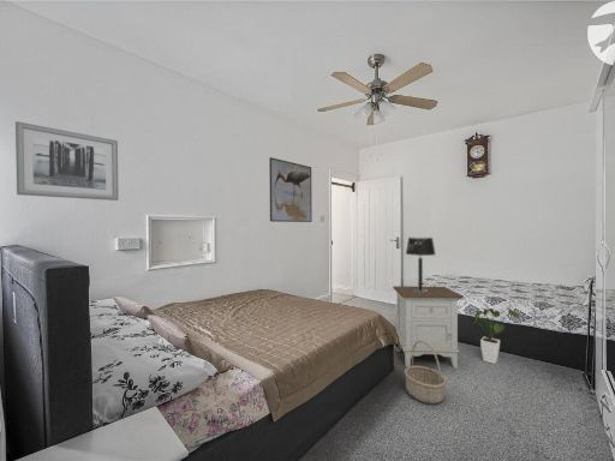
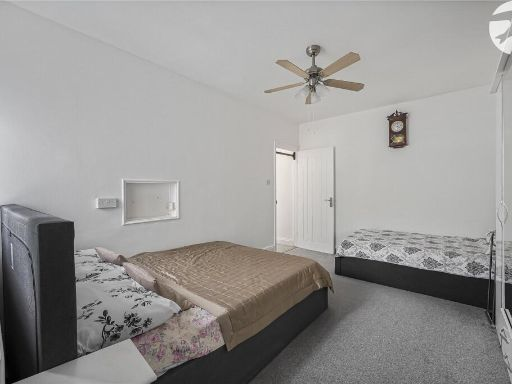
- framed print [268,156,314,223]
- house plant [473,307,521,365]
- nightstand [392,285,465,370]
- wall art [14,120,119,202]
- table lamp [405,237,437,292]
- basket [404,341,447,405]
